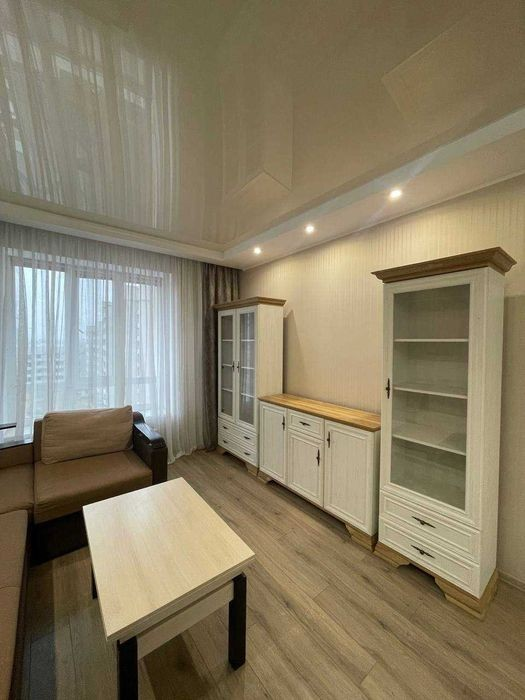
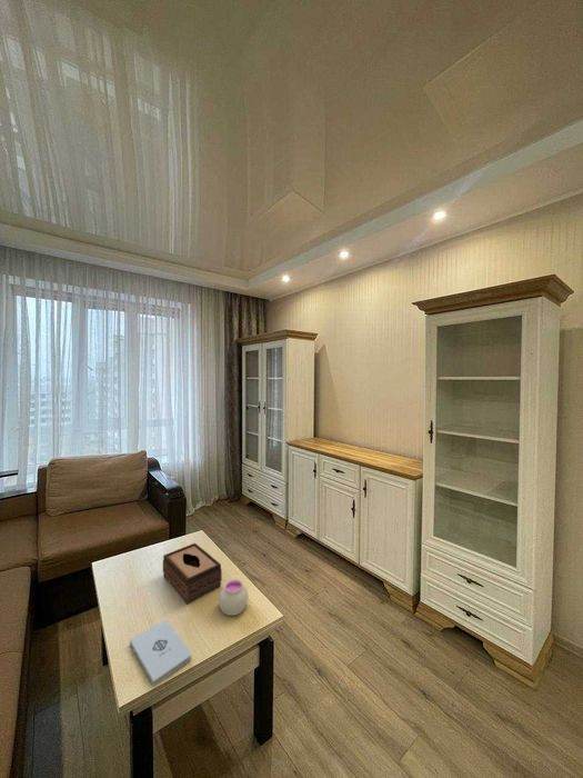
+ jar [218,578,250,617]
+ notepad [129,619,192,688]
+ tissue box [162,542,223,605]
